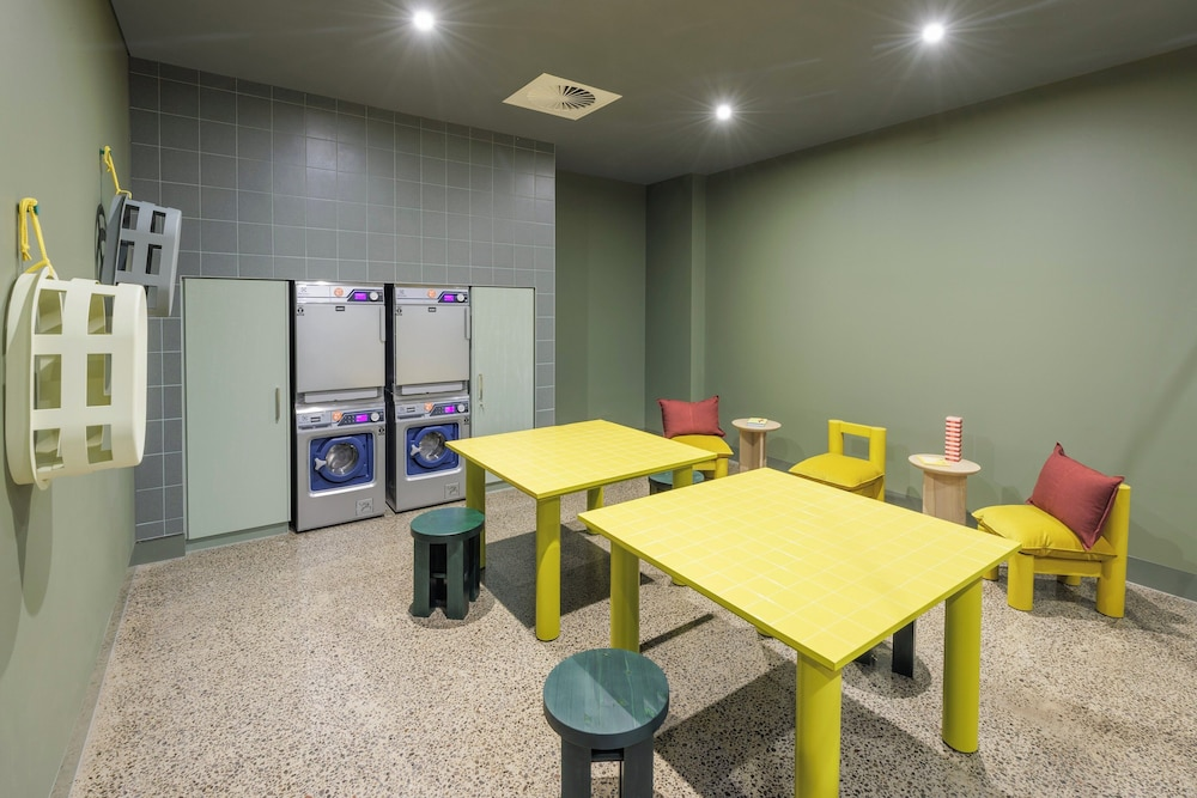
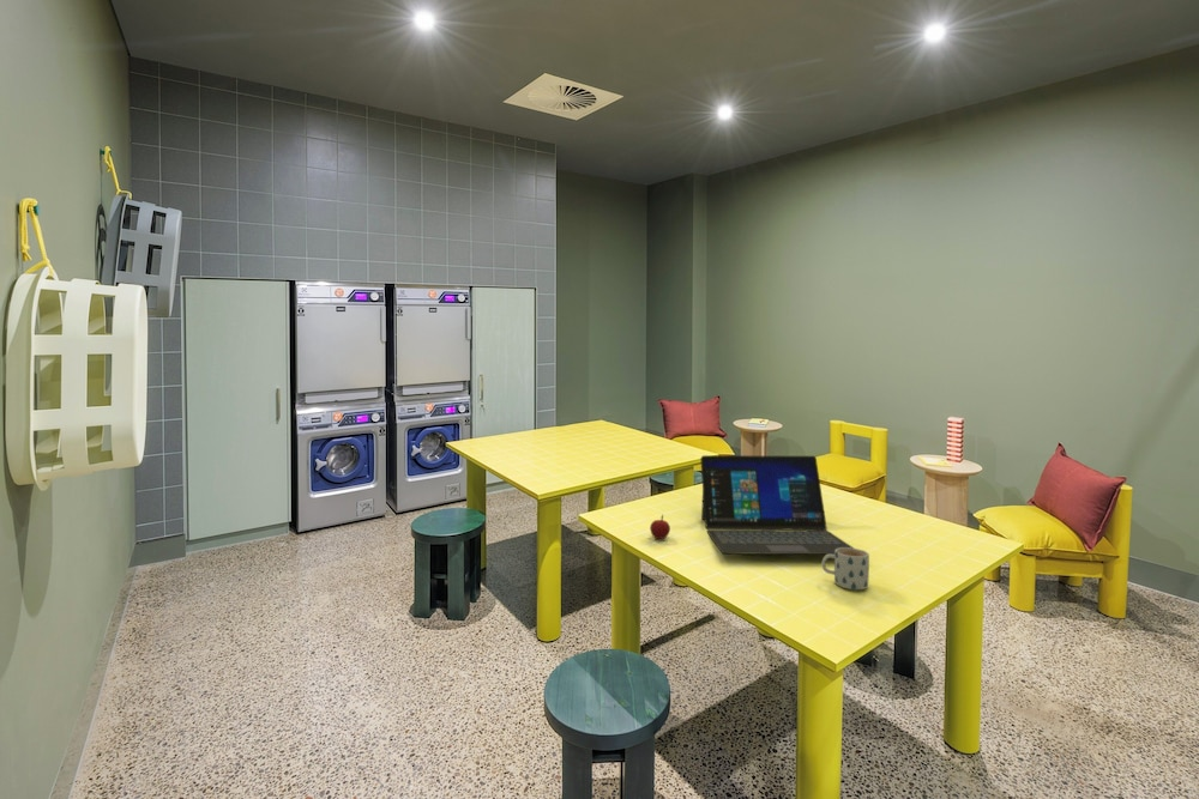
+ mug [820,547,870,591]
+ laptop [699,454,855,556]
+ apple [649,514,671,540]
